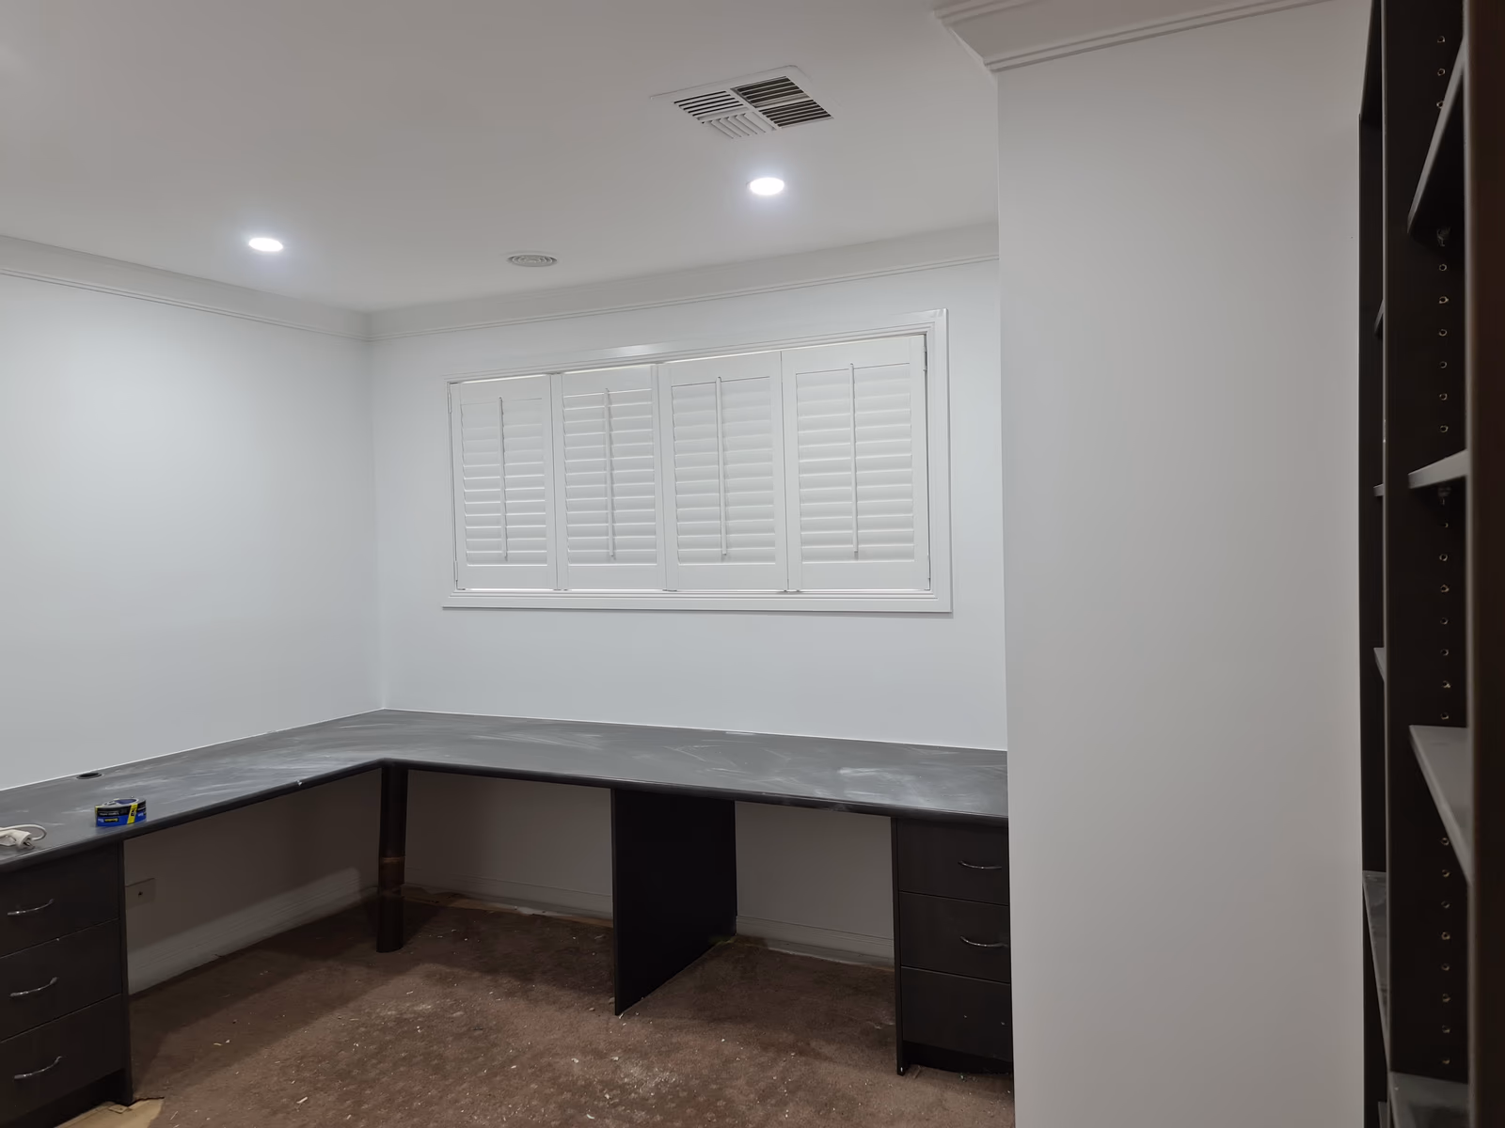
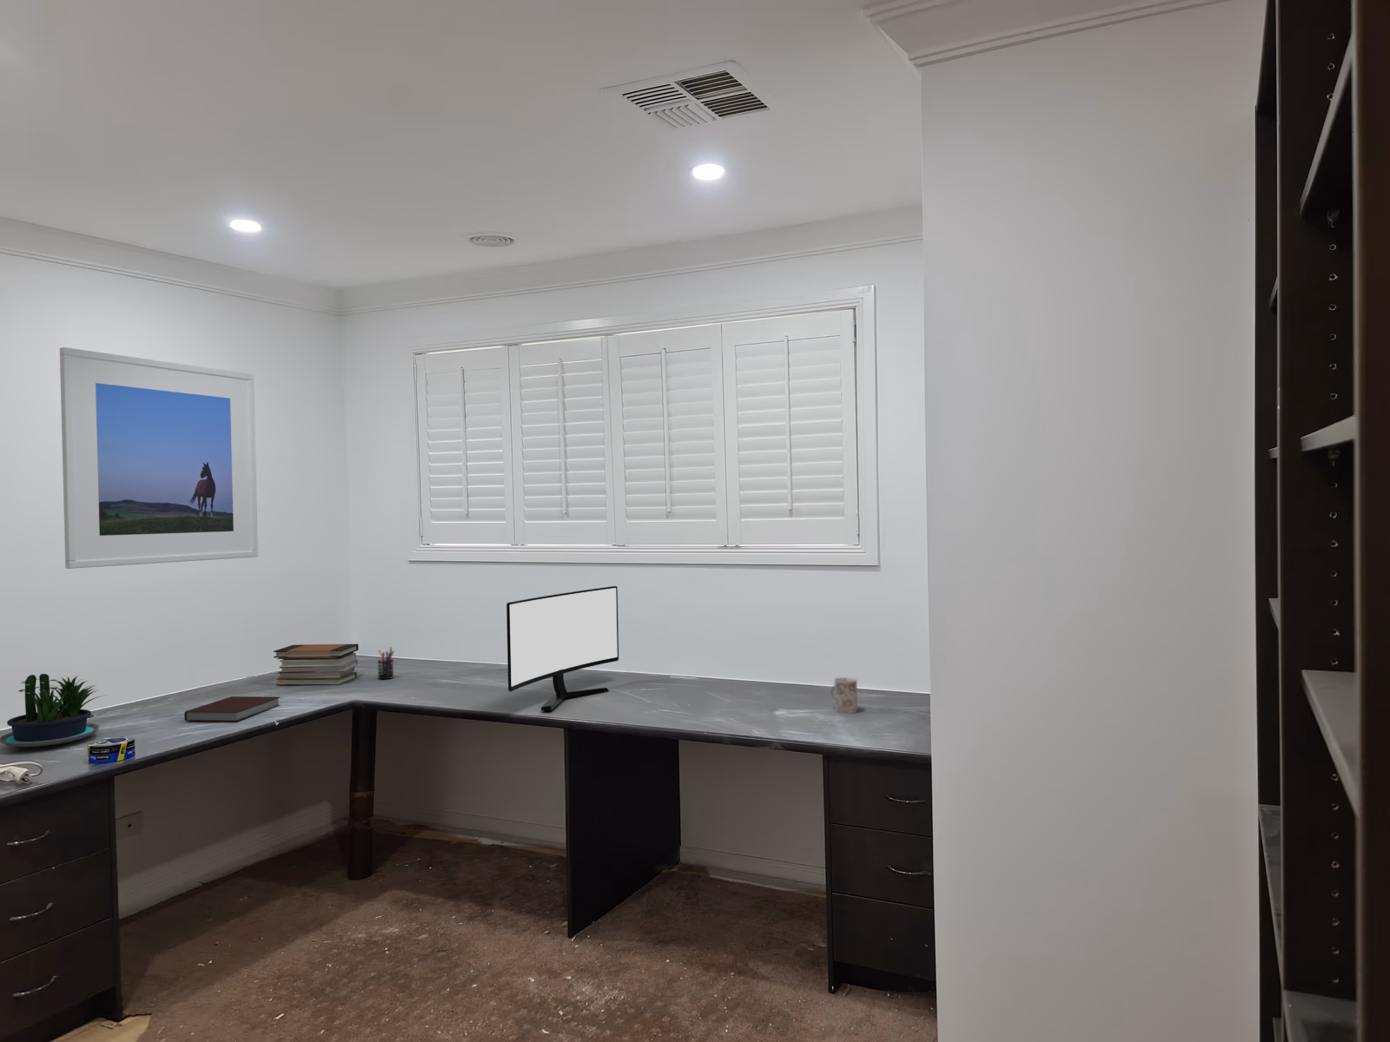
+ notebook [183,695,280,722]
+ potted plant [0,673,108,748]
+ book stack [273,644,360,686]
+ mug [830,676,858,715]
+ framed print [59,347,259,569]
+ pen holder [377,647,395,680]
+ monitor [506,586,619,711]
